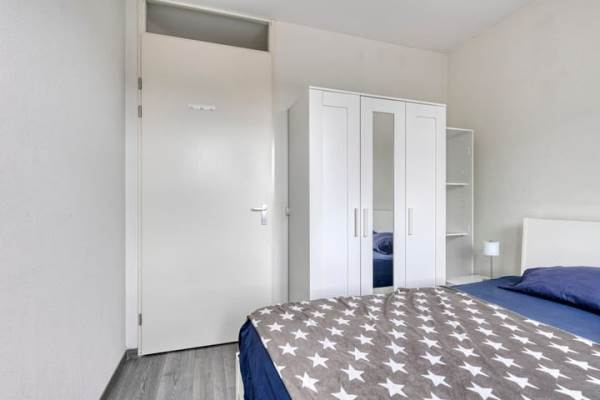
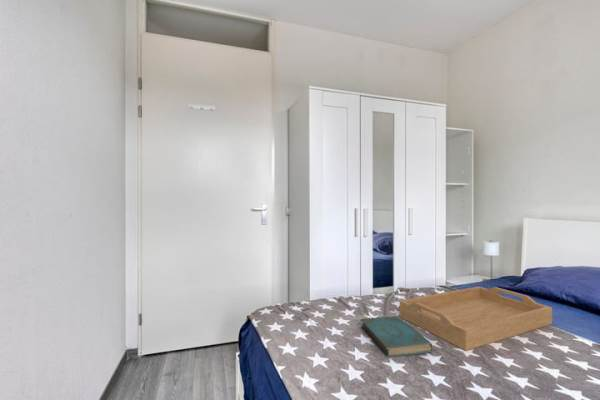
+ serving tray [399,286,553,352]
+ book [360,315,434,358]
